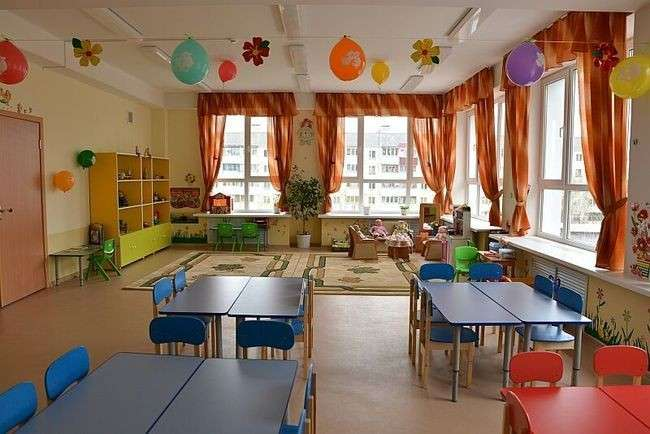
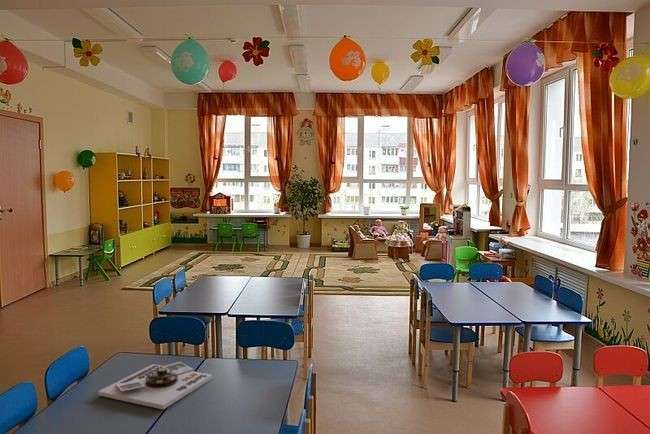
+ board game [97,361,213,410]
